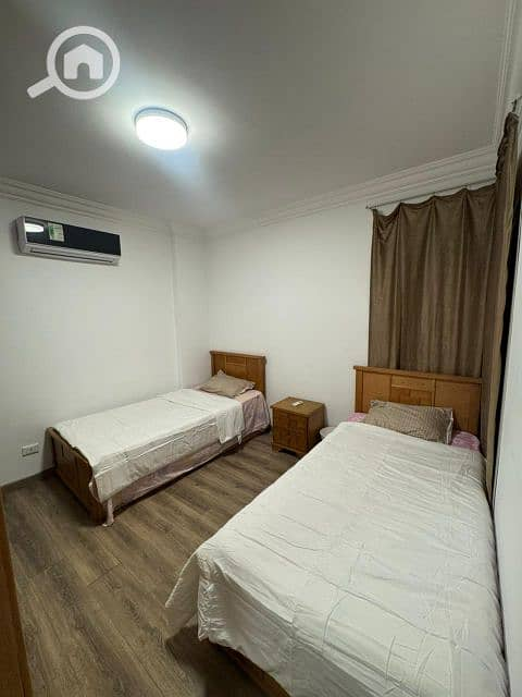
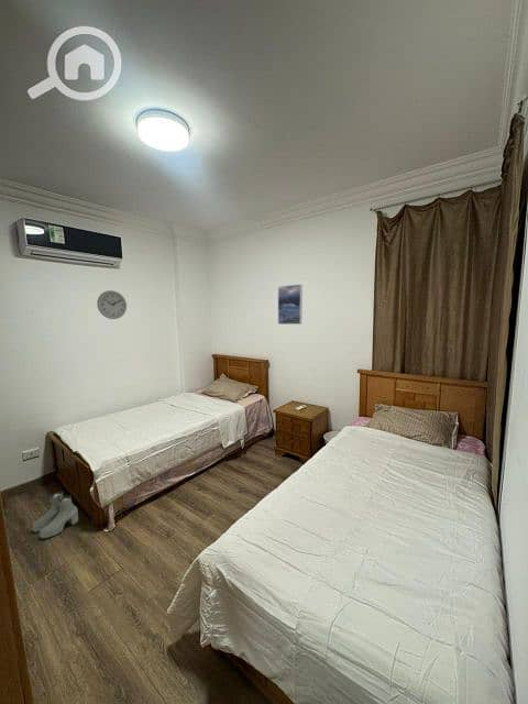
+ boots [31,491,79,540]
+ wall clock [96,289,128,320]
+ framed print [277,283,304,326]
